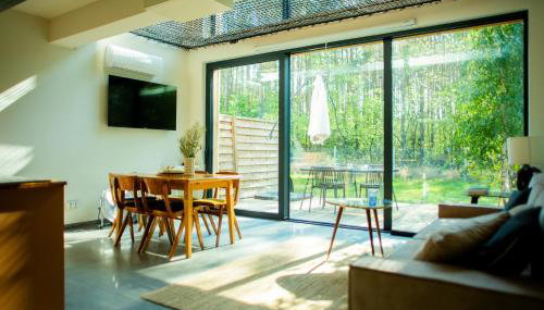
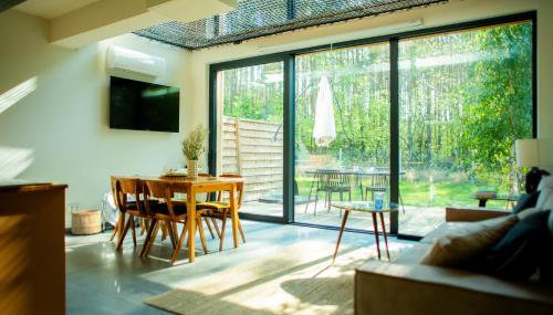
+ wooden bucket [70,209,103,235]
